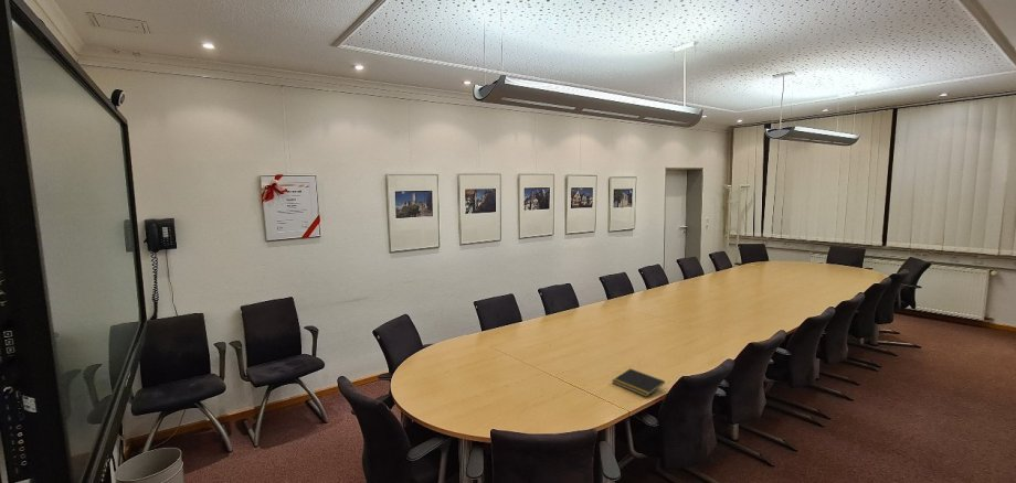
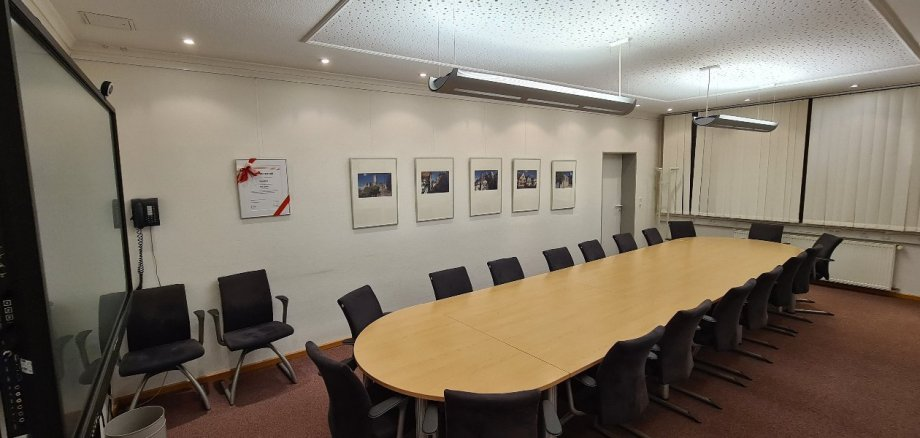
- notepad [612,367,666,398]
